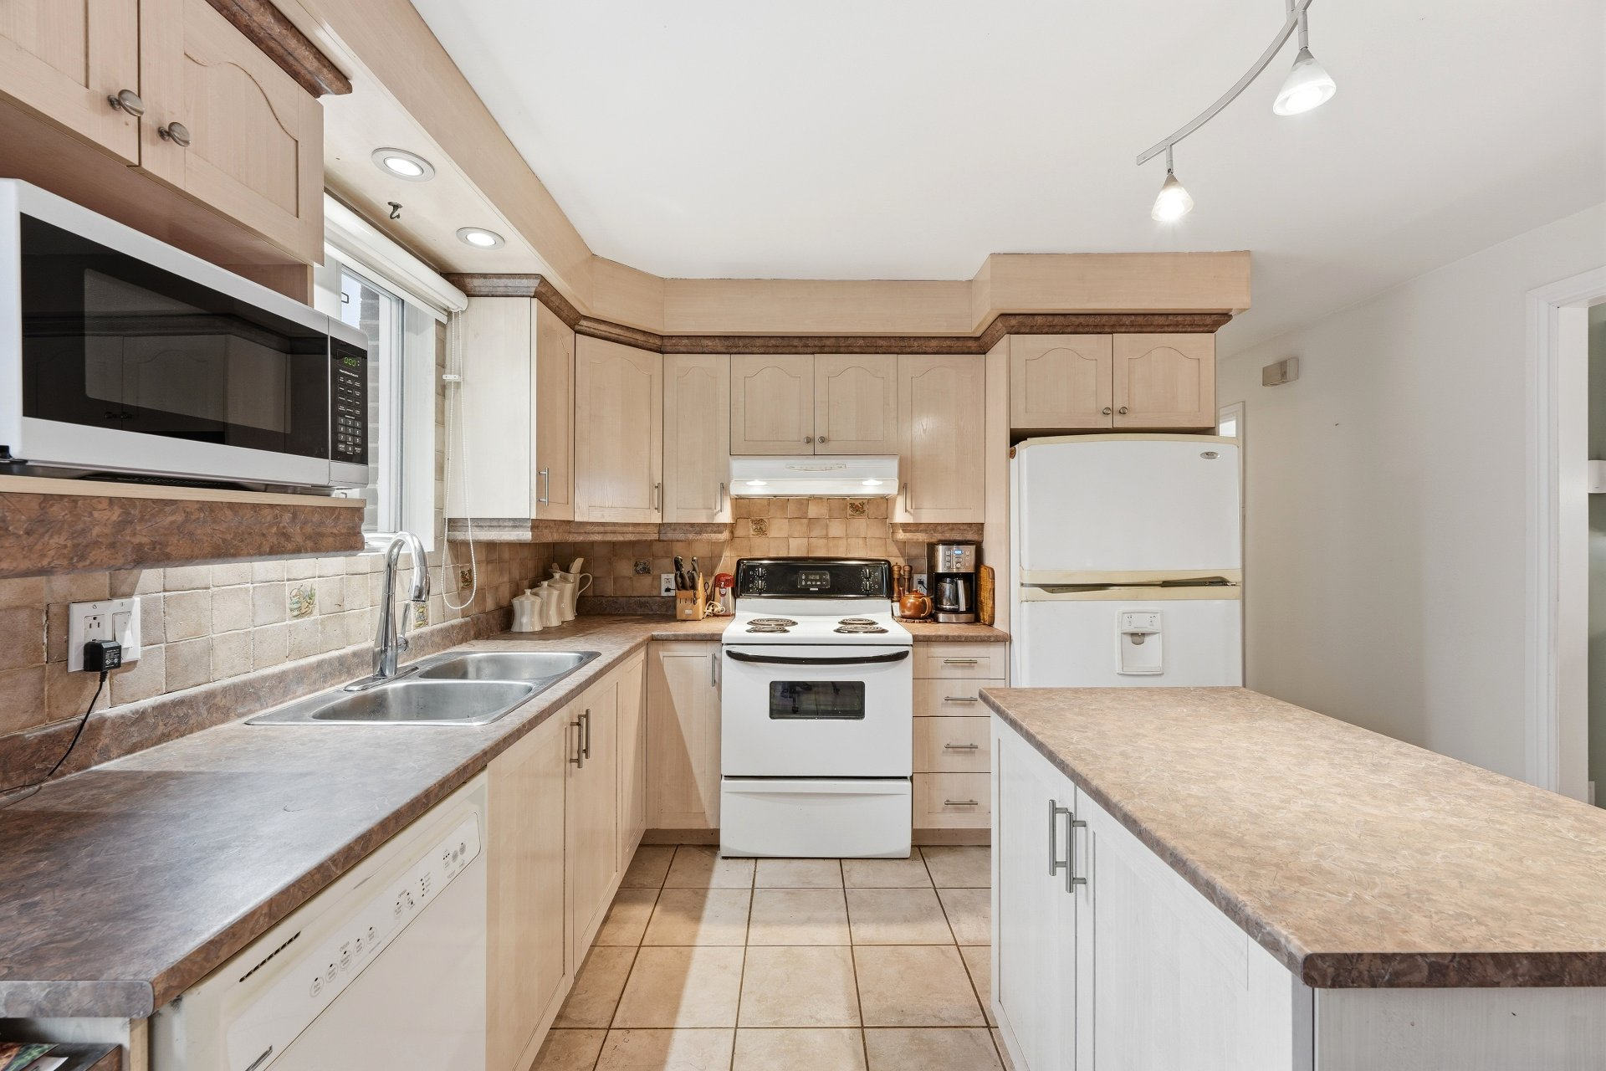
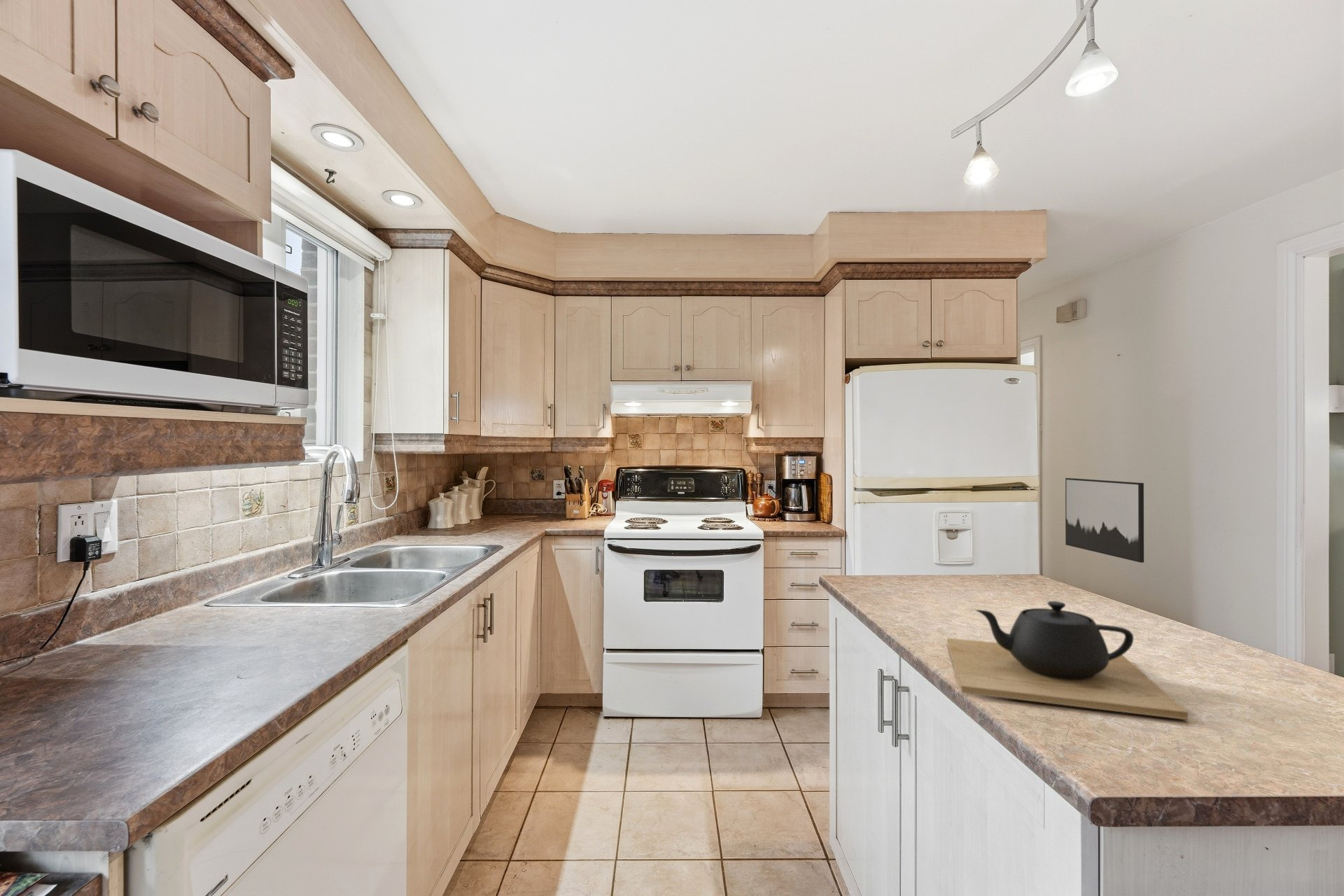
+ wall art [1065,477,1145,563]
+ teapot [946,601,1189,721]
